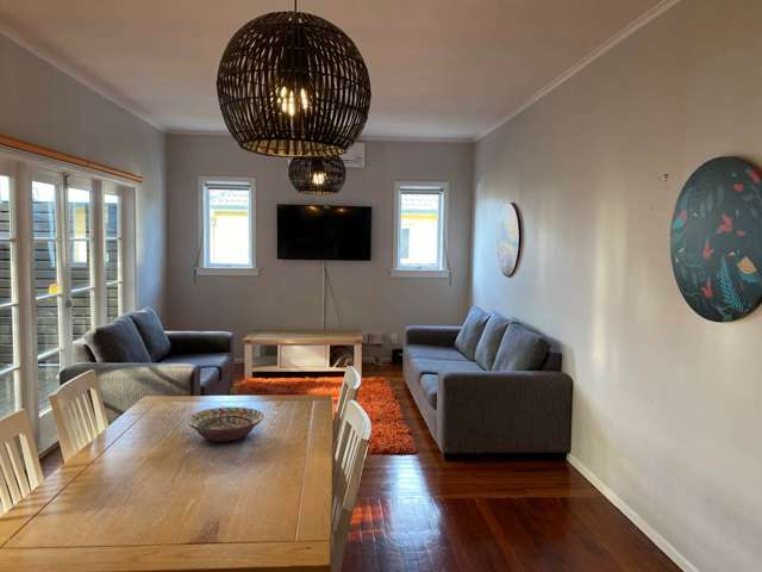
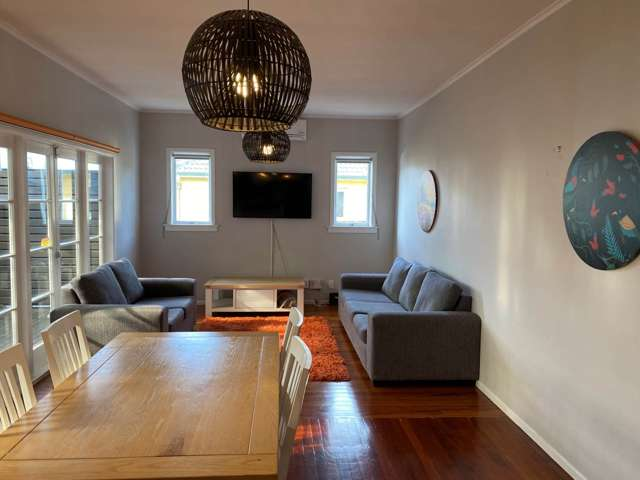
- decorative bowl [185,406,266,443]
